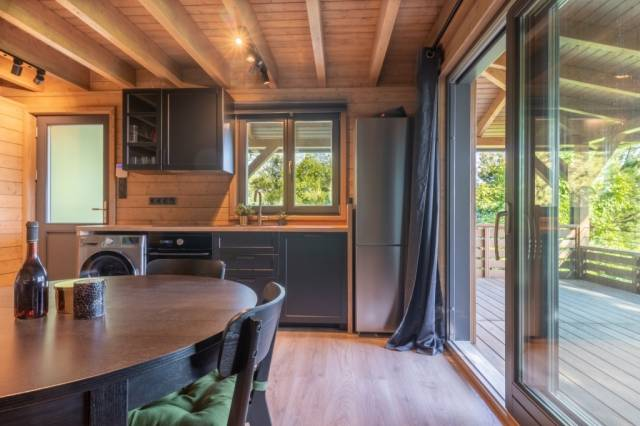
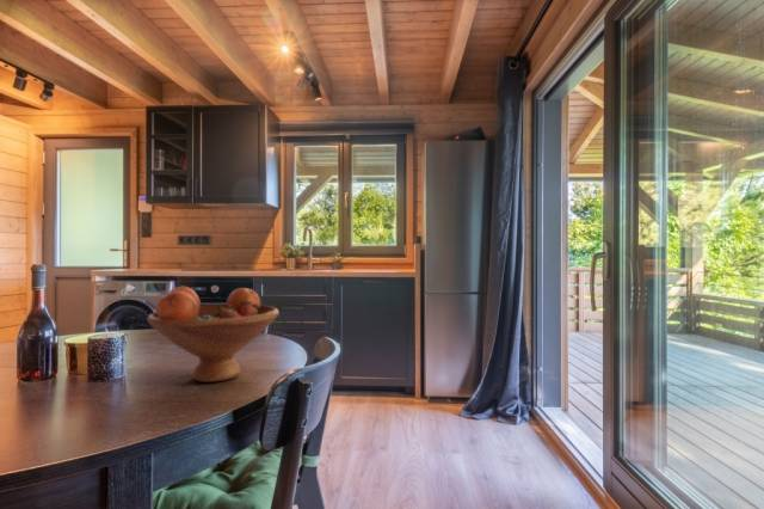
+ fruit bowl [146,286,281,384]
